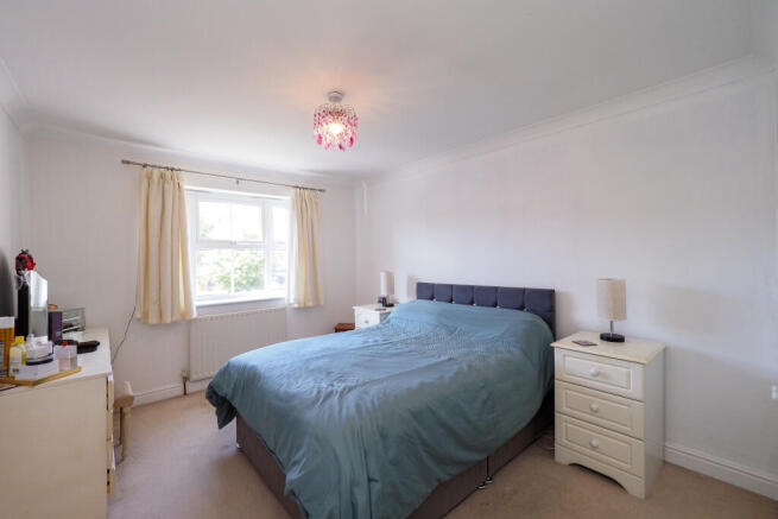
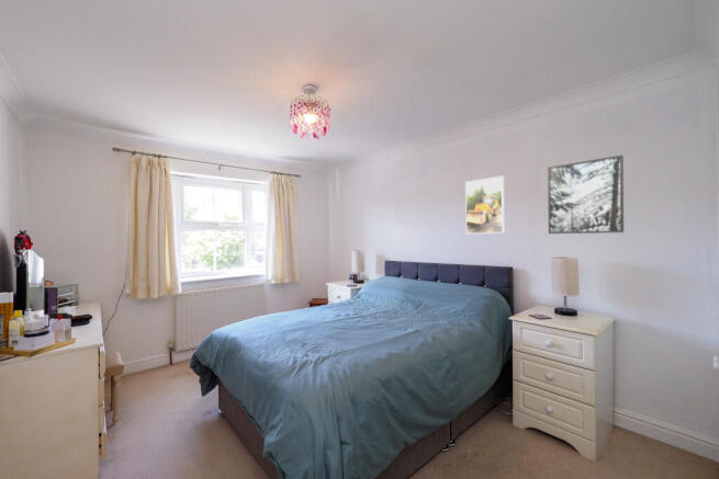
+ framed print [464,175,505,235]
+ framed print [547,155,625,235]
